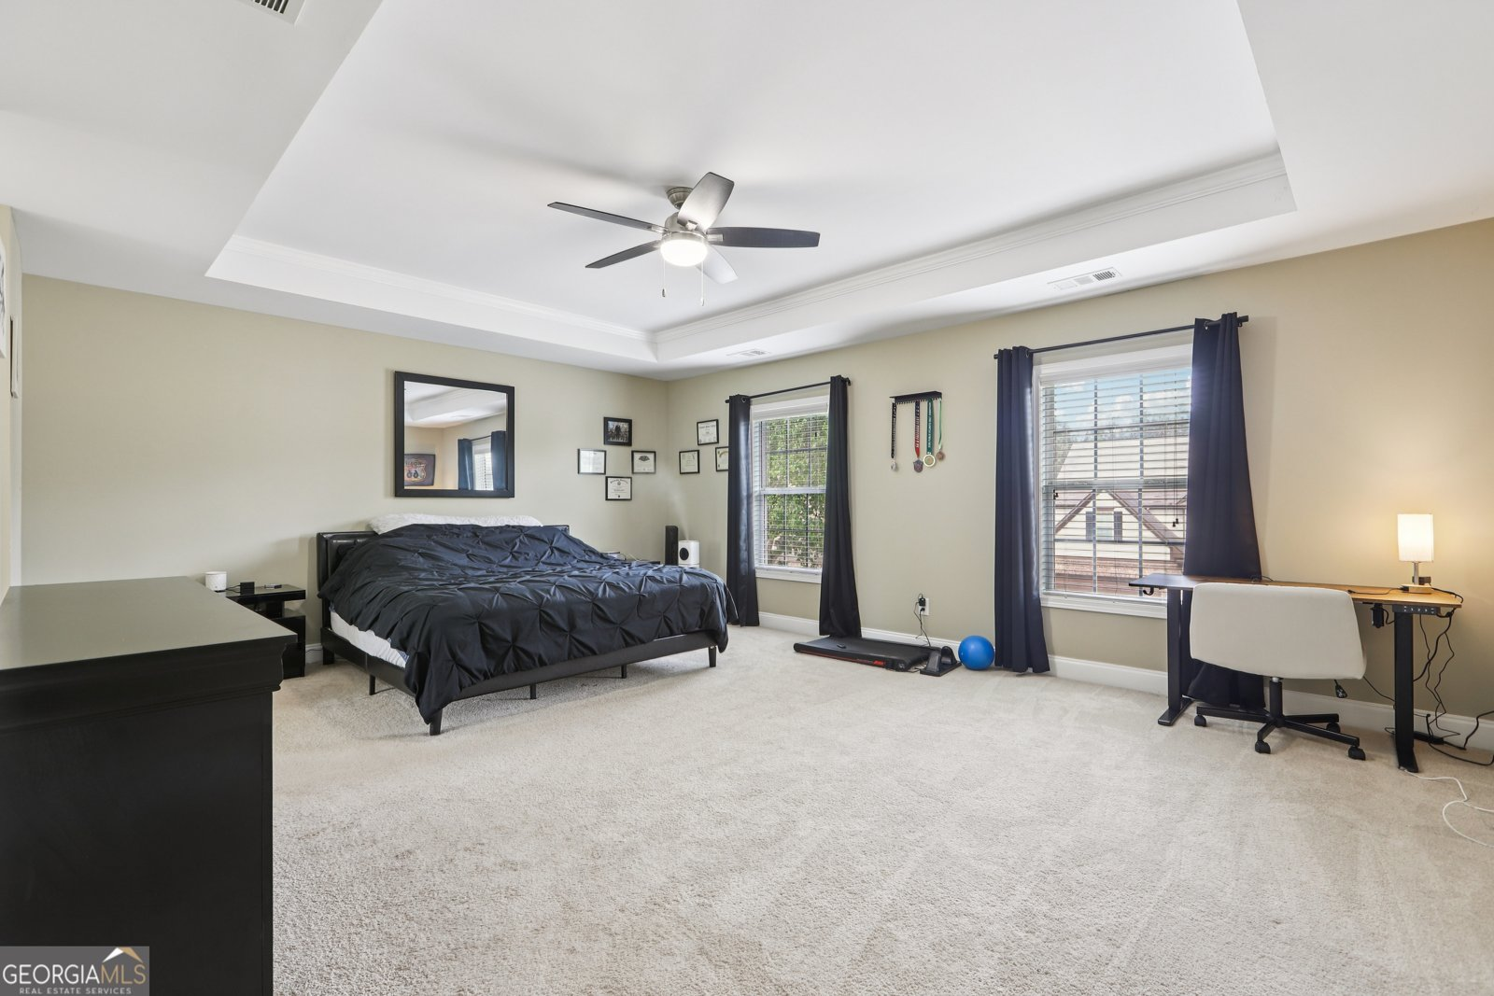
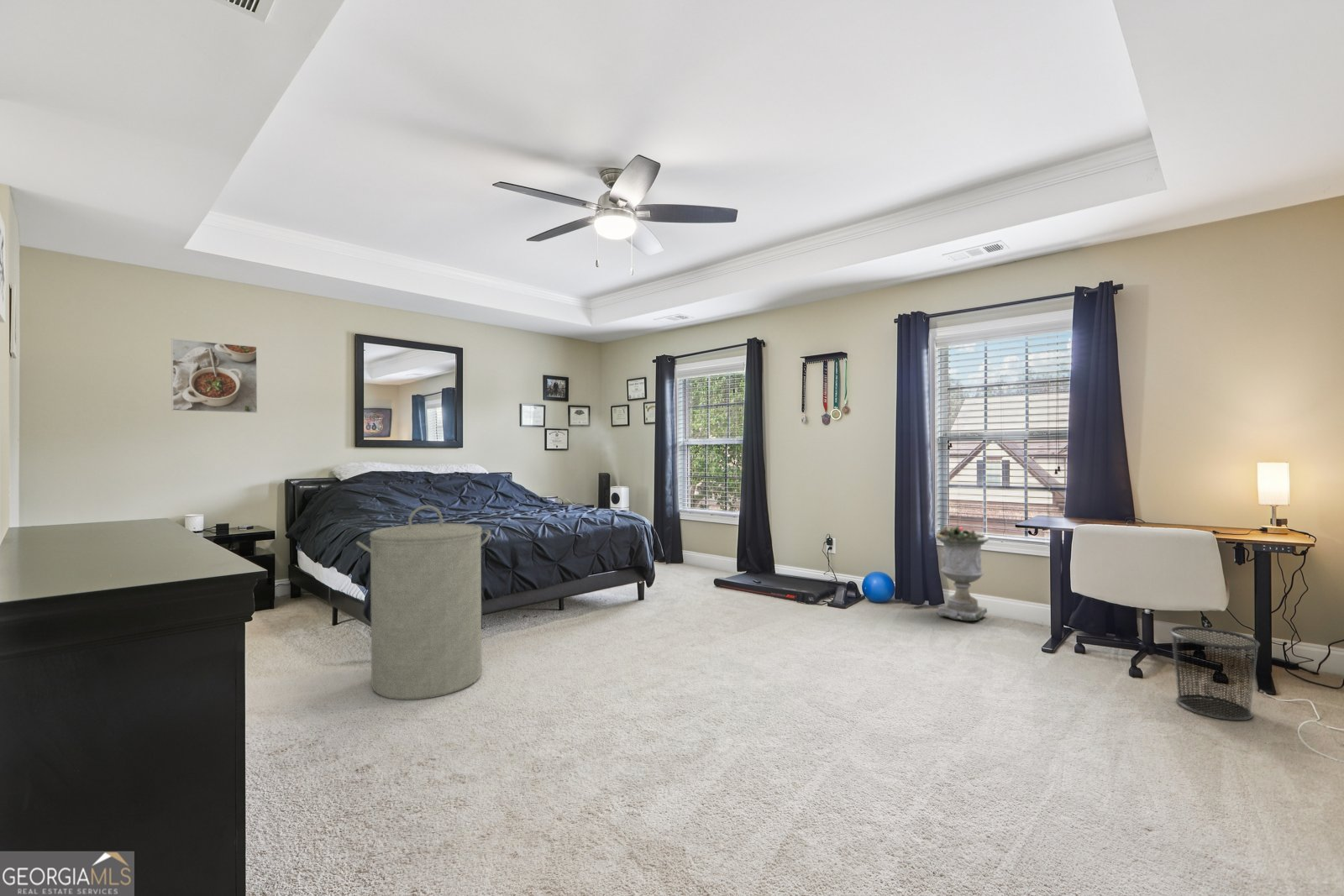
+ waste bin [1168,626,1261,721]
+ laundry hamper [355,505,491,700]
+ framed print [171,338,258,414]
+ planter [935,522,990,621]
